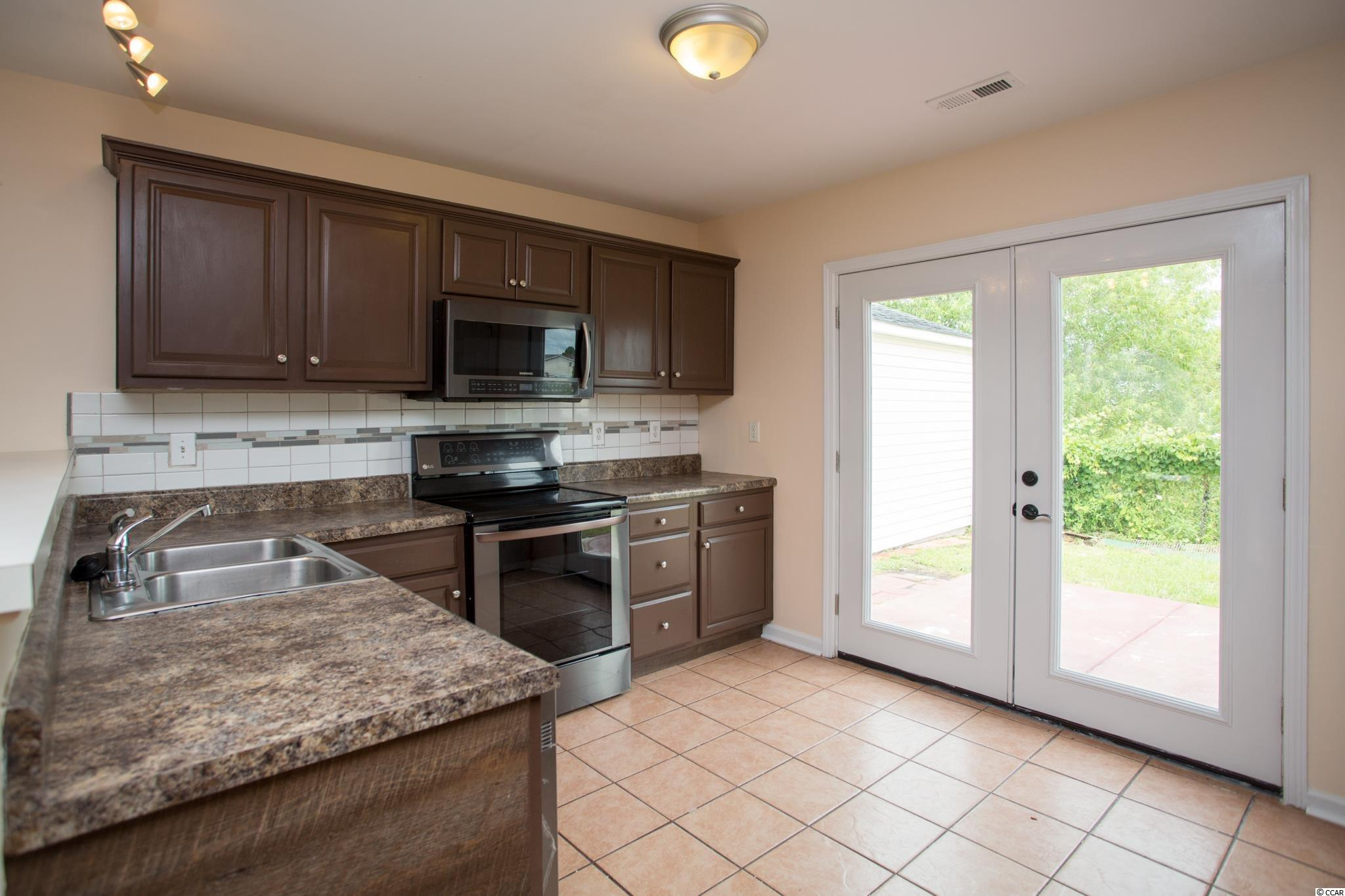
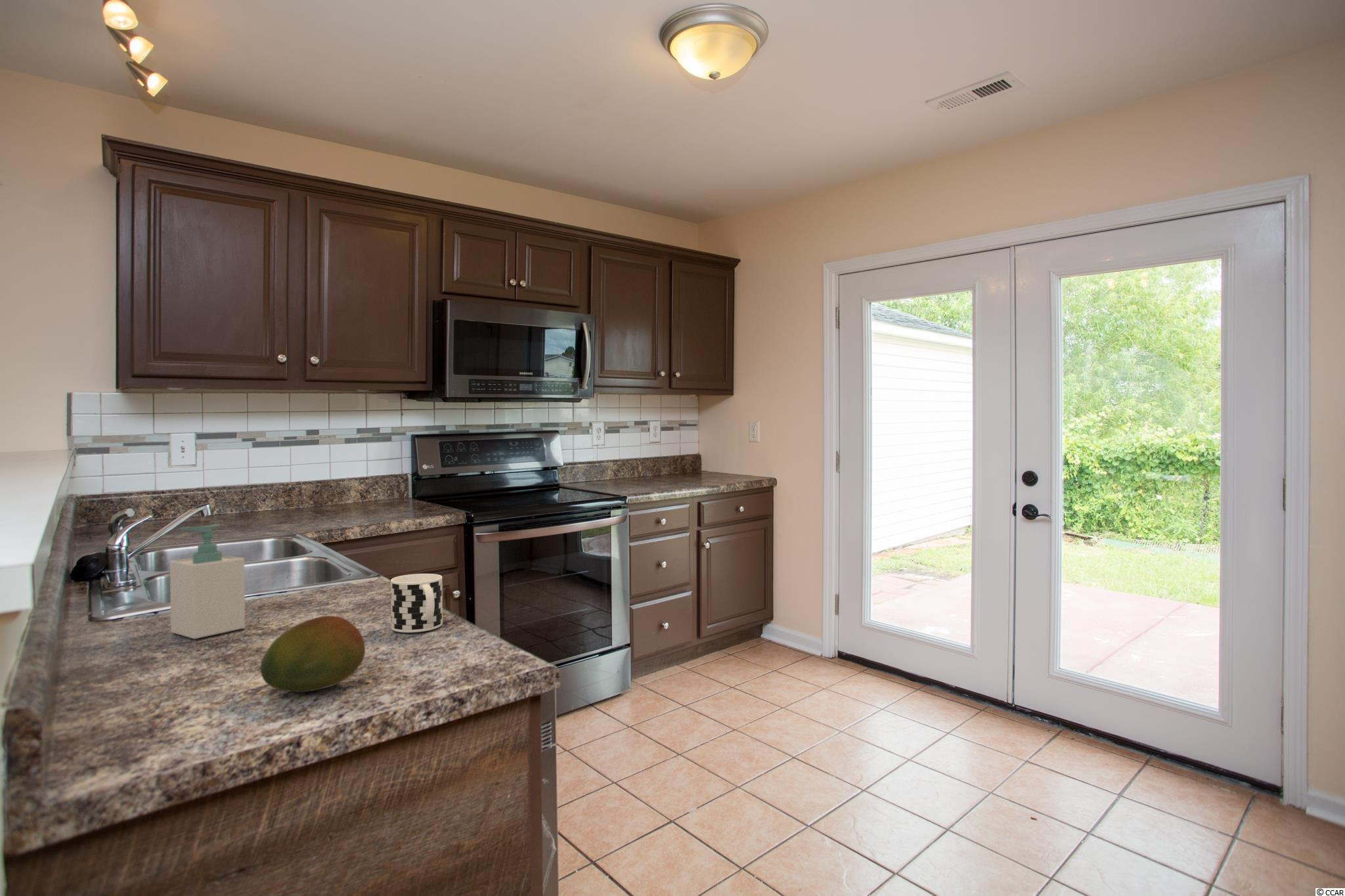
+ soap bottle [169,523,246,639]
+ fruit [260,615,366,693]
+ cup [390,573,443,633]
